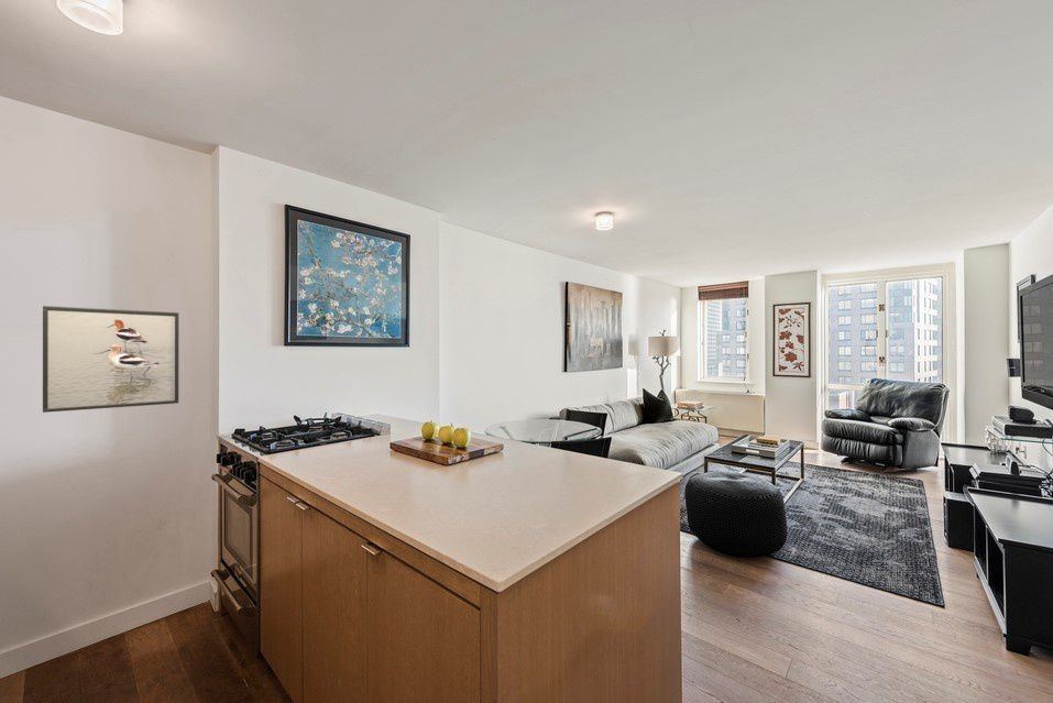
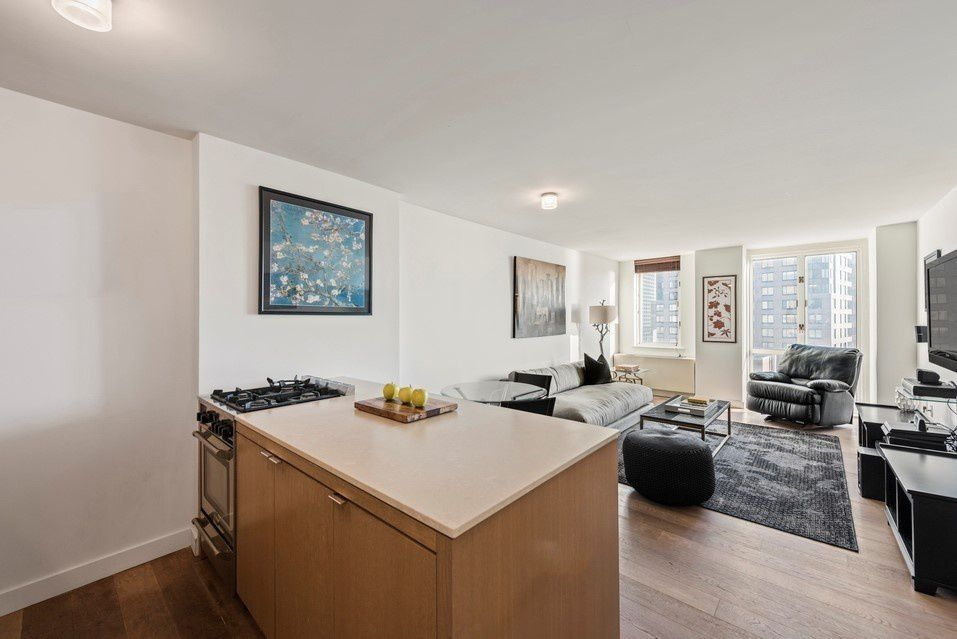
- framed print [42,305,179,414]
